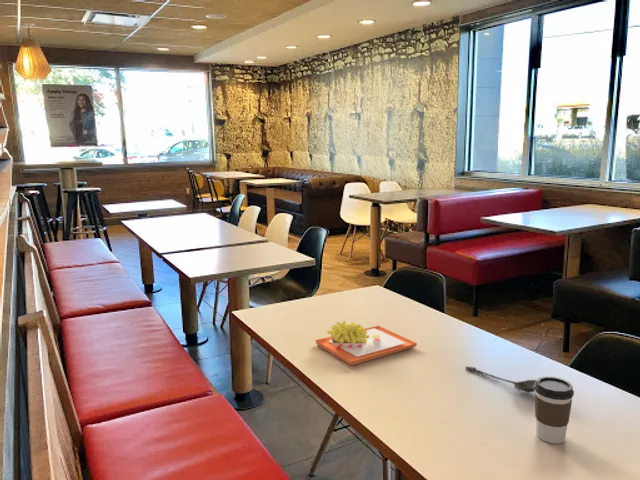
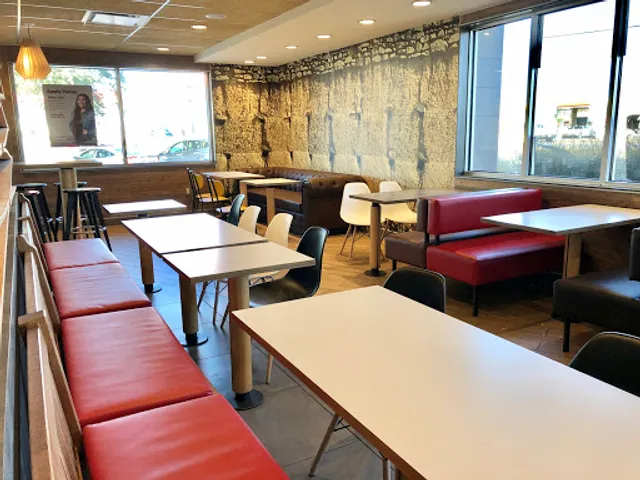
- coffee cup [534,376,575,445]
- french fries [315,320,418,366]
- spoon [465,366,538,393]
